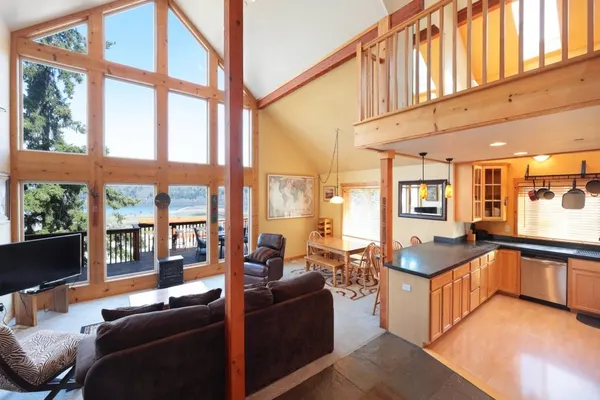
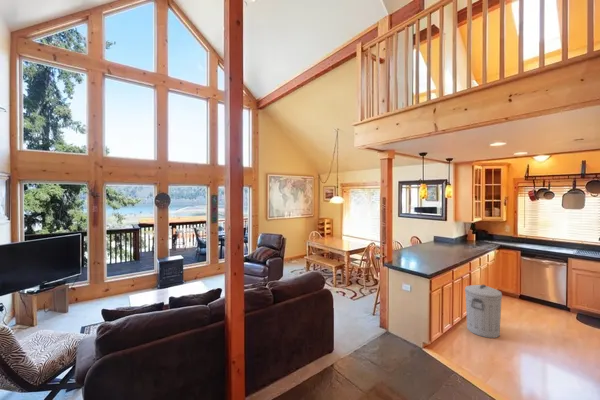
+ trash can [464,284,503,339]
